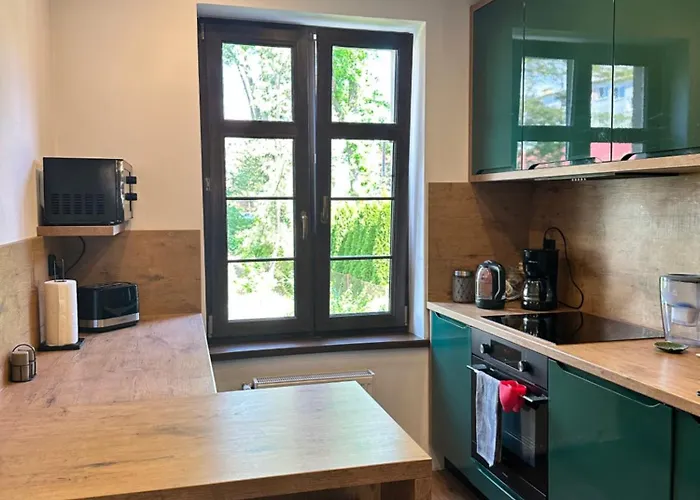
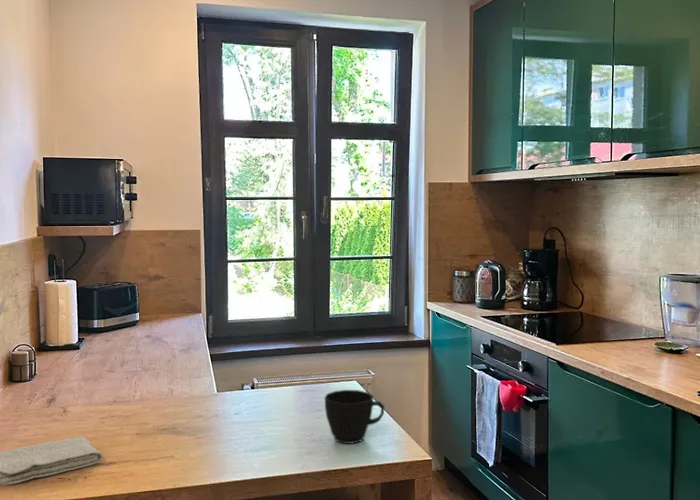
+ cup [324,389,385,445]
+ washcloth [0,436,104,486]
